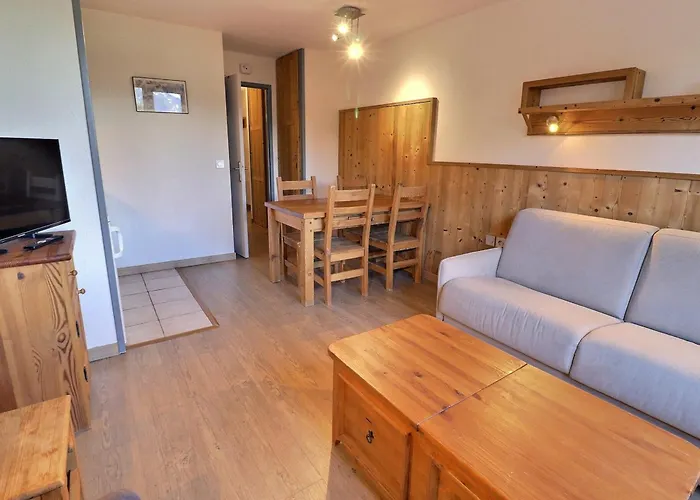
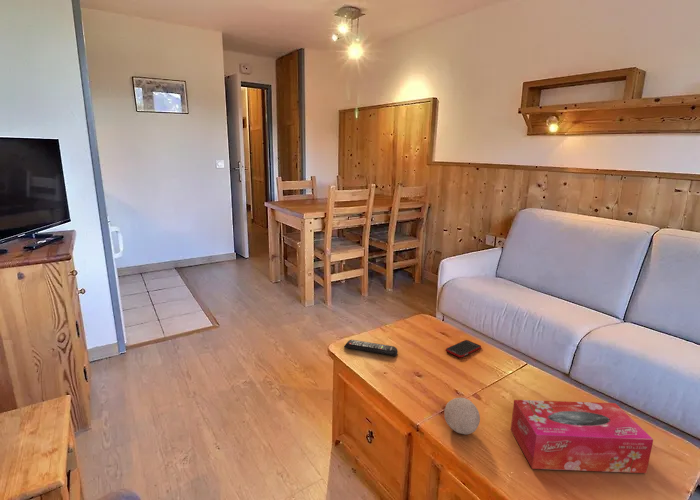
+ decorative ball [443,397,481,435]
+ tissue box [510,399,654,474]
+ cell phone [445,339,482,359]
+ remote control [343,339,399,357]
